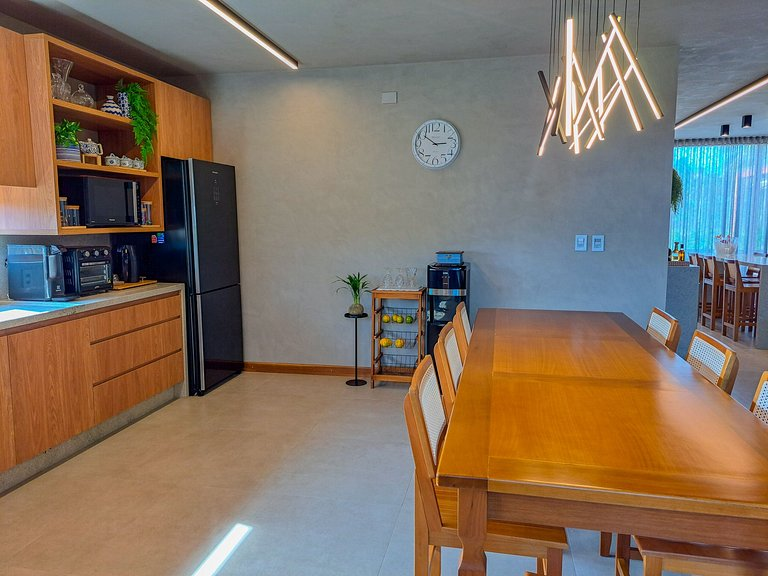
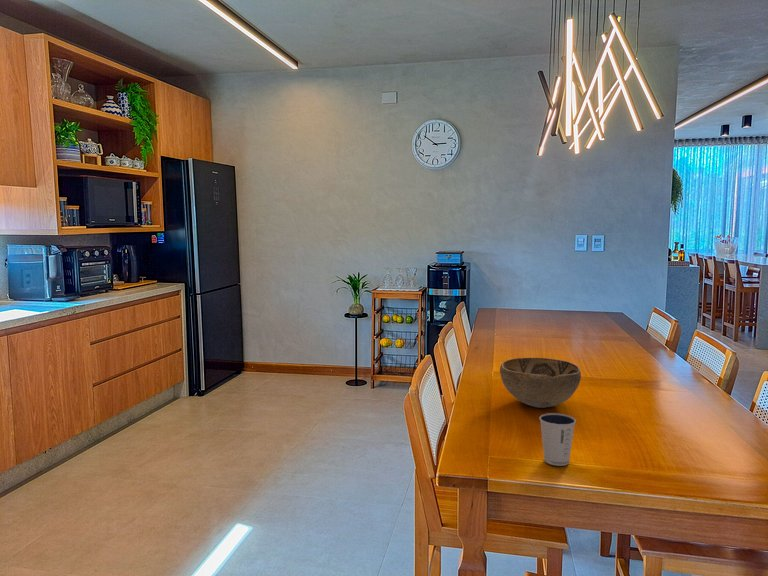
+ decorative bowl [499,357,582,409]
+ dixie cup [538,412,577,467]
